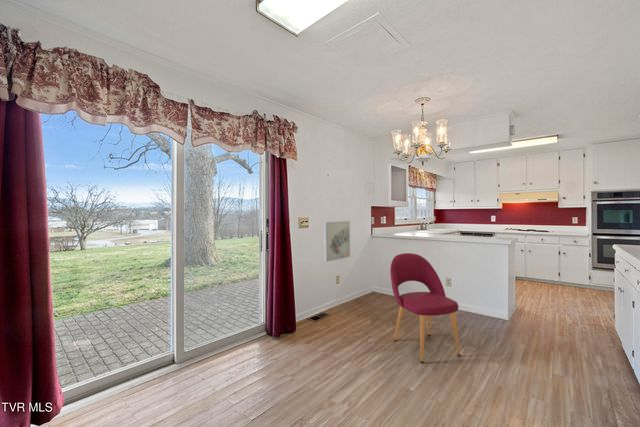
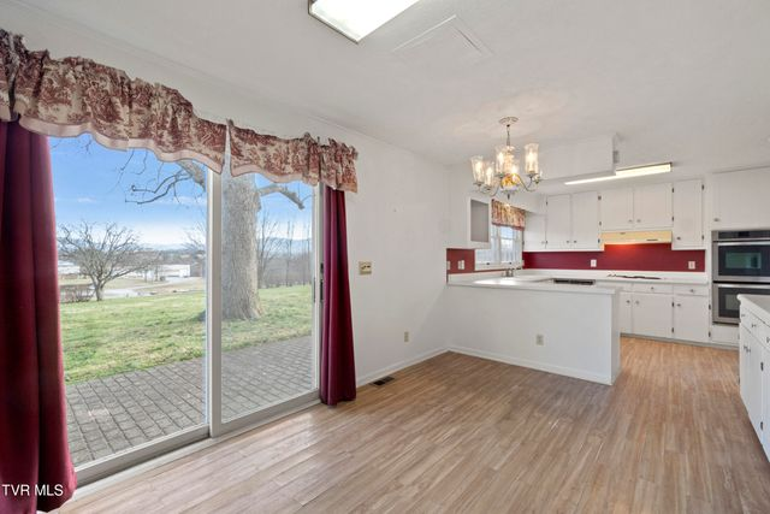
- dining chair [389,252,462,364]
- wall art [323,220,351,263]
